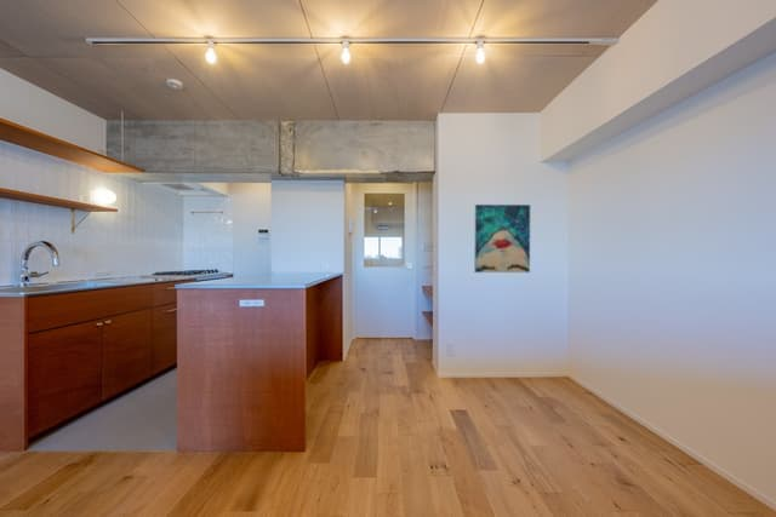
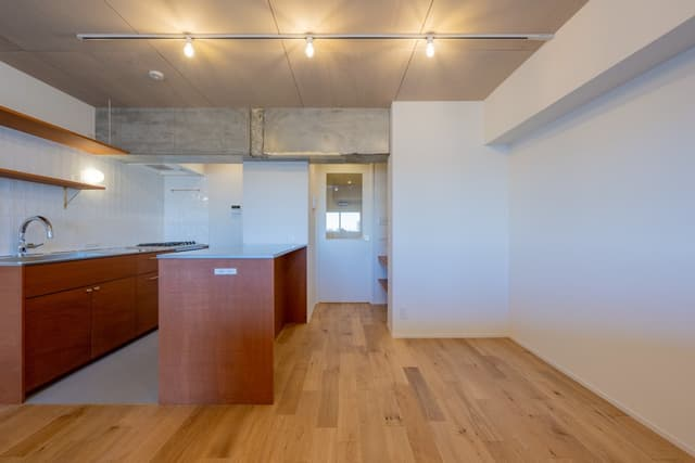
- wall art [474,203,531,274]
